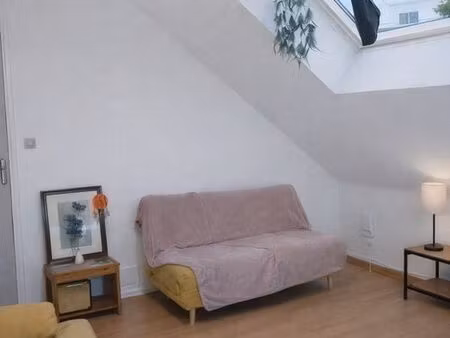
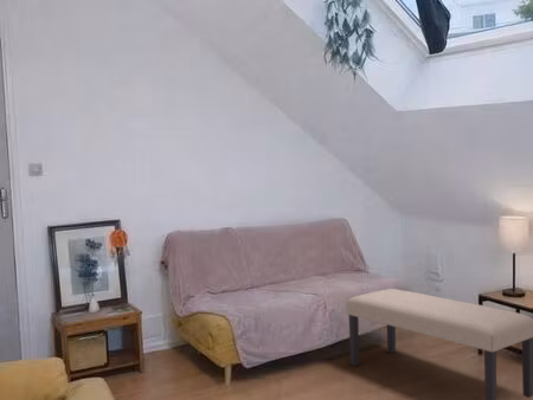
+ bench [345,288,533,400]
